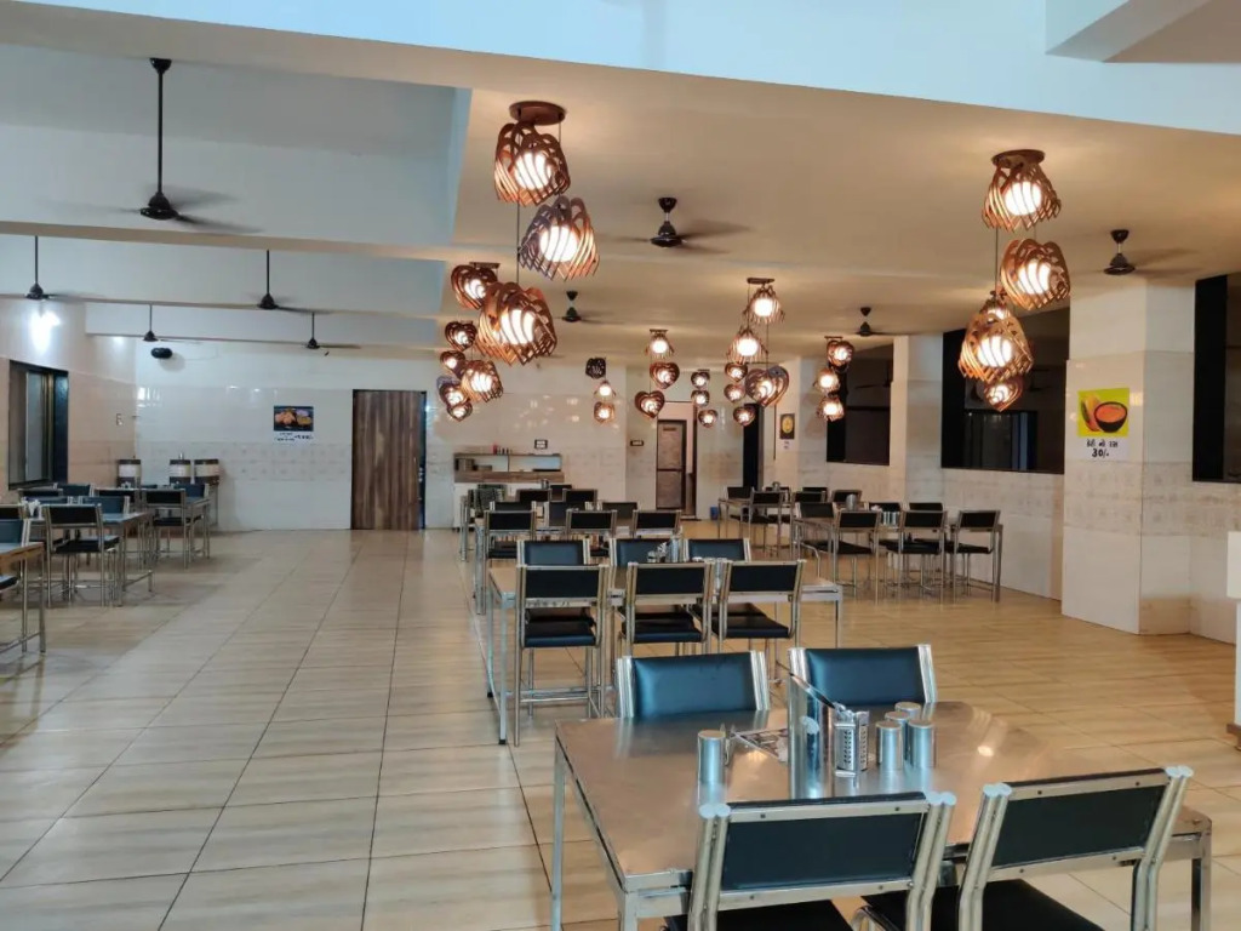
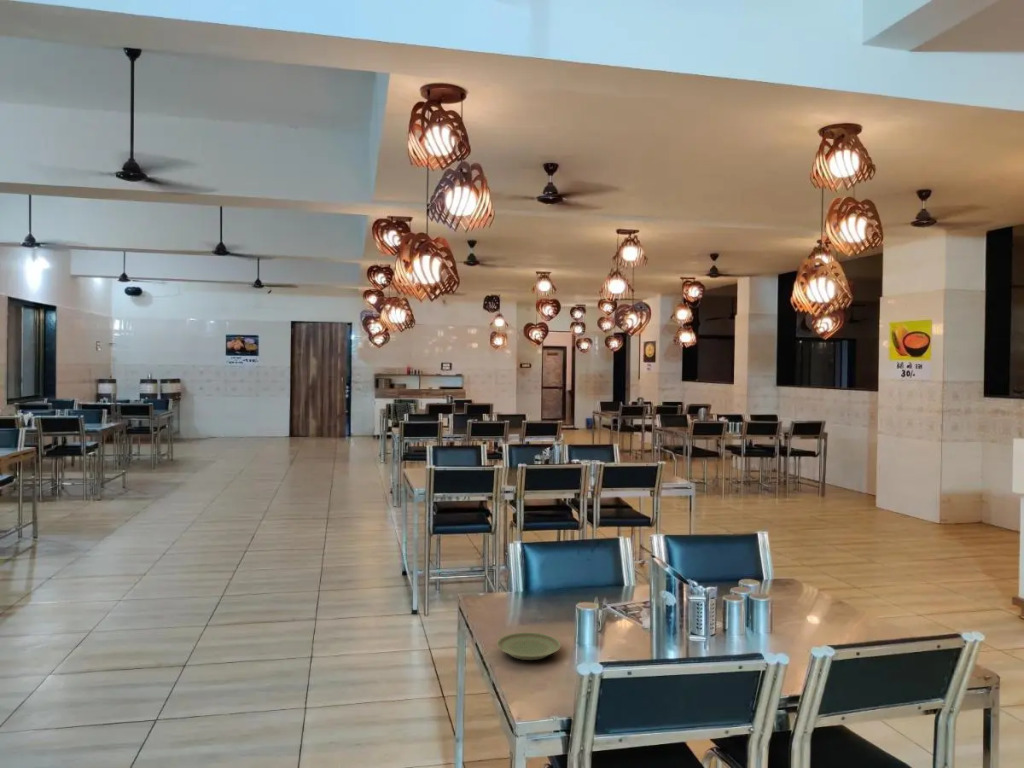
+ plate [496,632,562,661]
